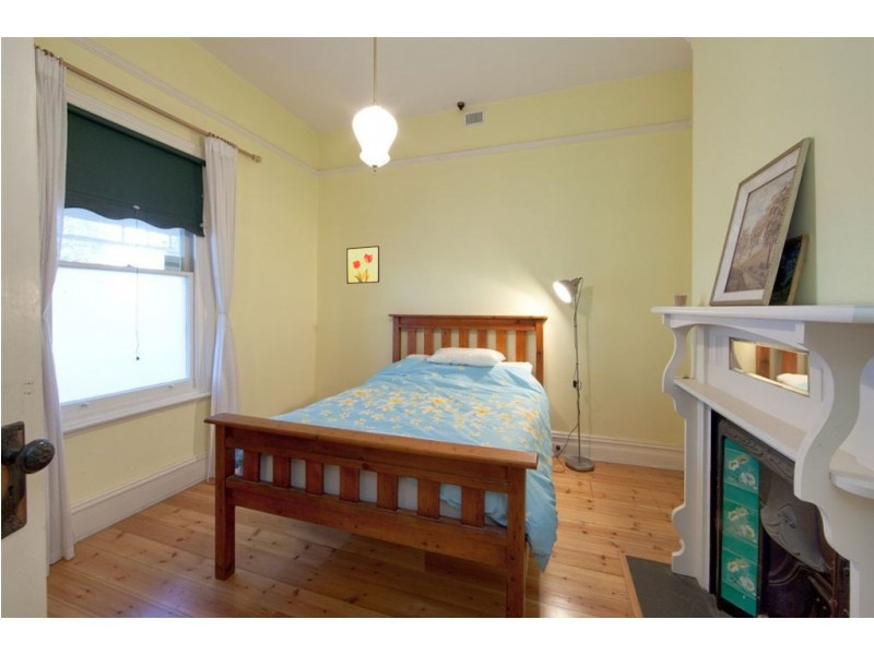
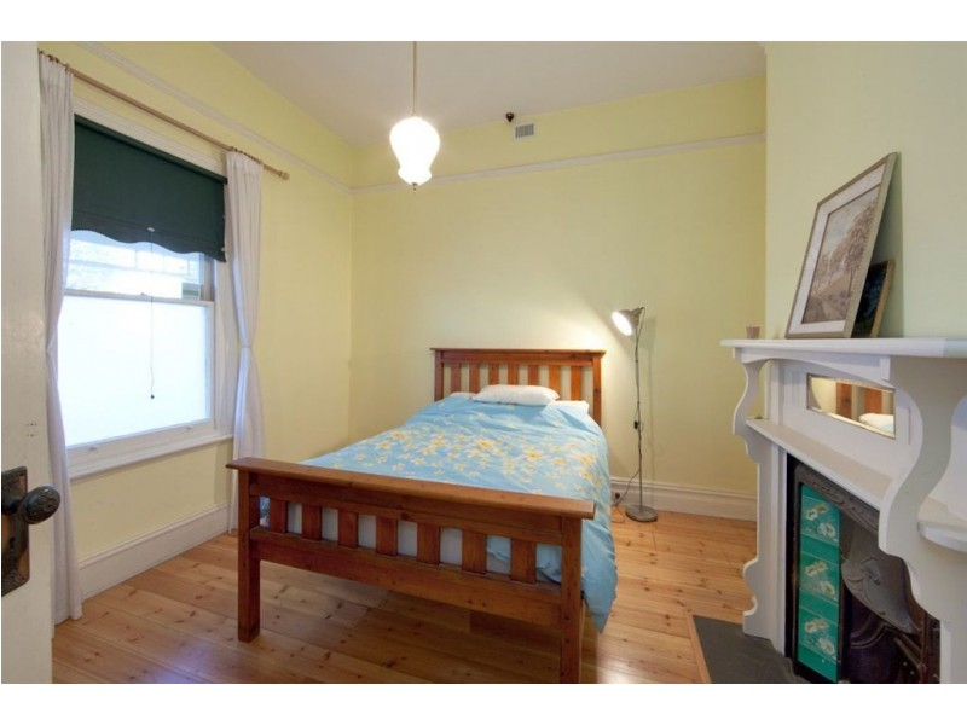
- wall art [345,245,380,285]
